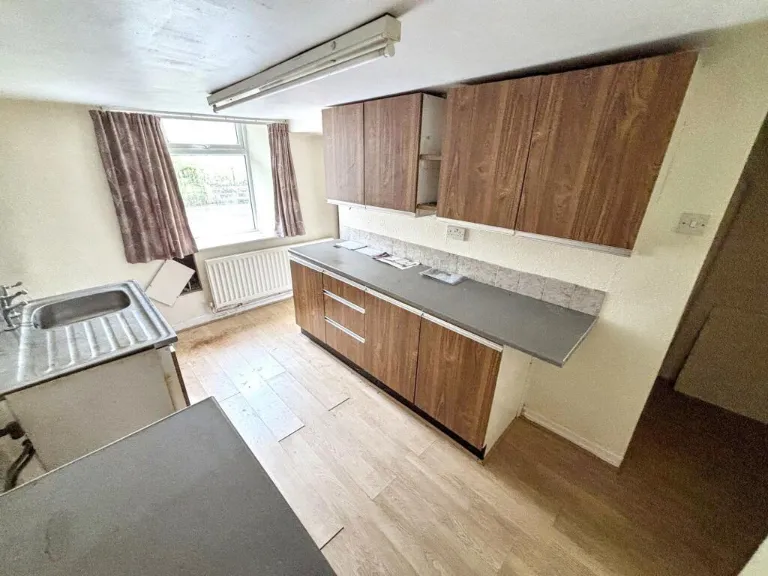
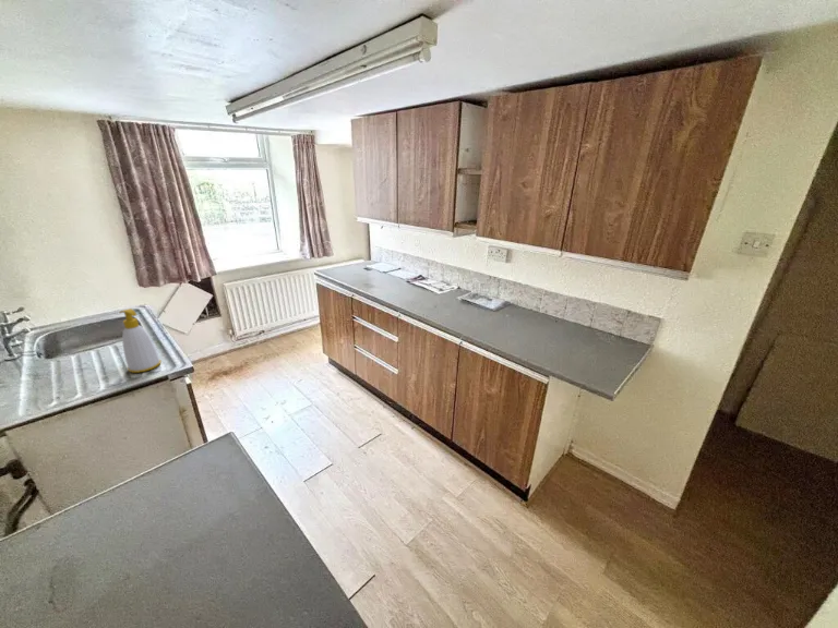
+ soap bottle [118,307,163,374]
